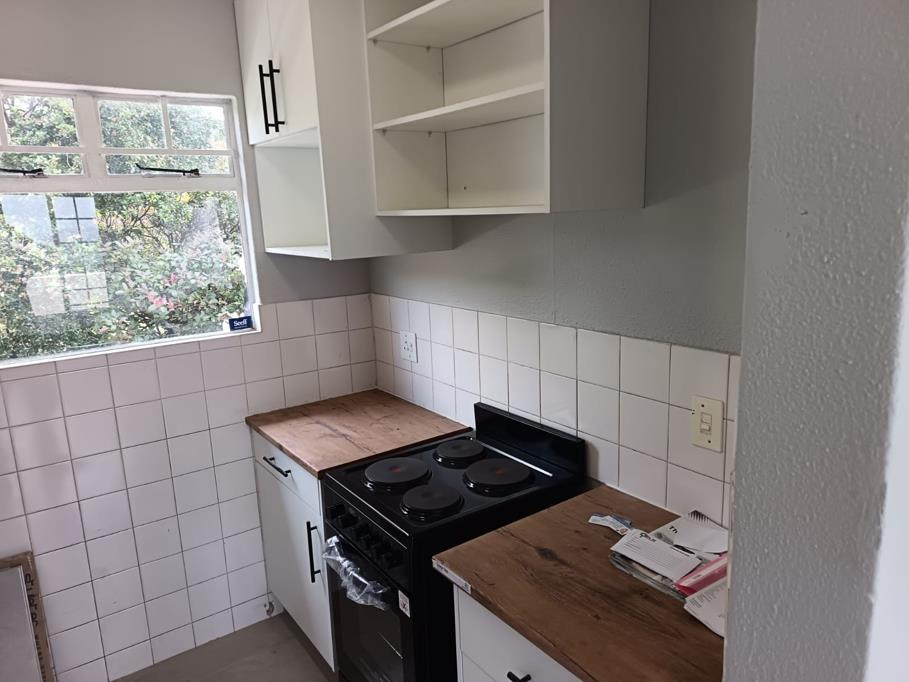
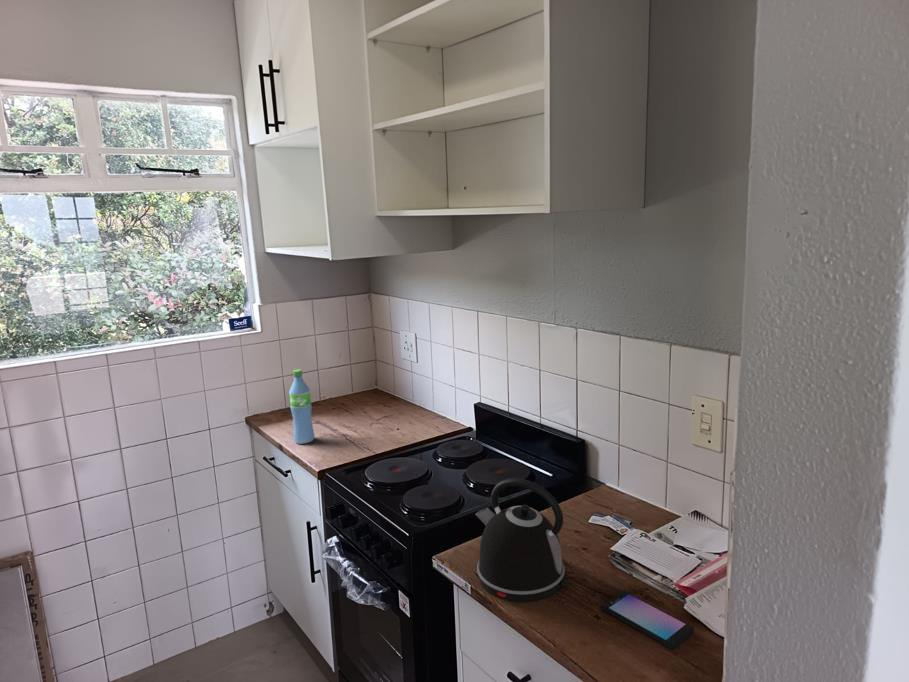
+ kettle [475,477,569,603]
+ water bottle [288,369,316,445]
+ smartphone [601,590,695,650]
